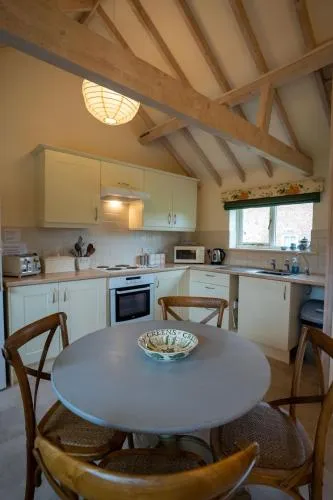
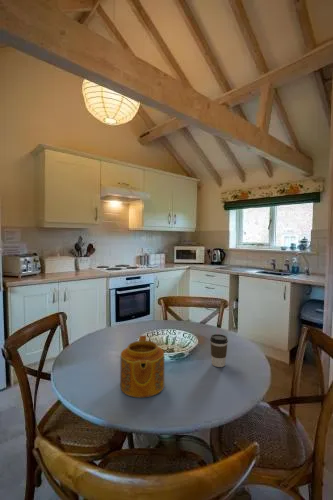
+ coffee cup [209,333,229,368]
+ teapot [119,335,165,398]
